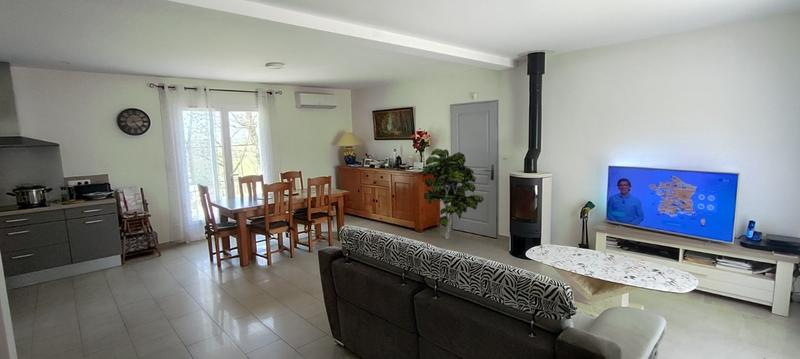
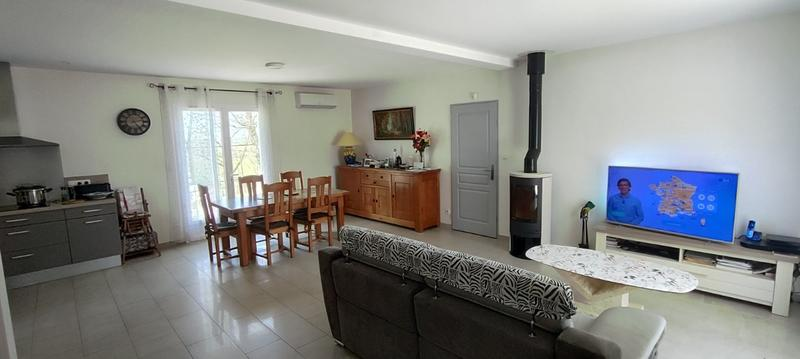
- indoor plant [421,148,485,240]
